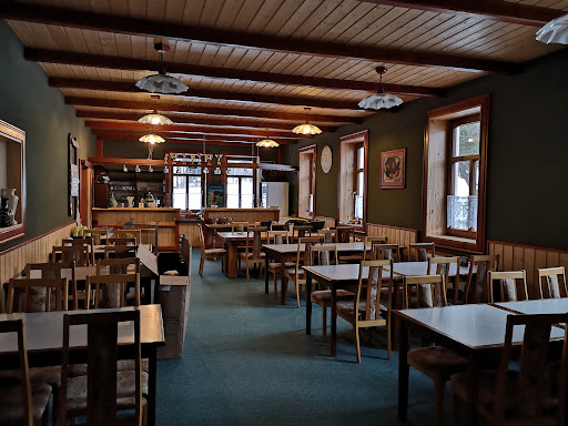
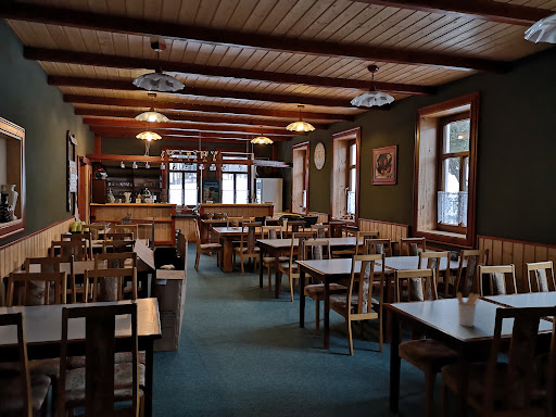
+ utensil holder [455,291,481,328]
